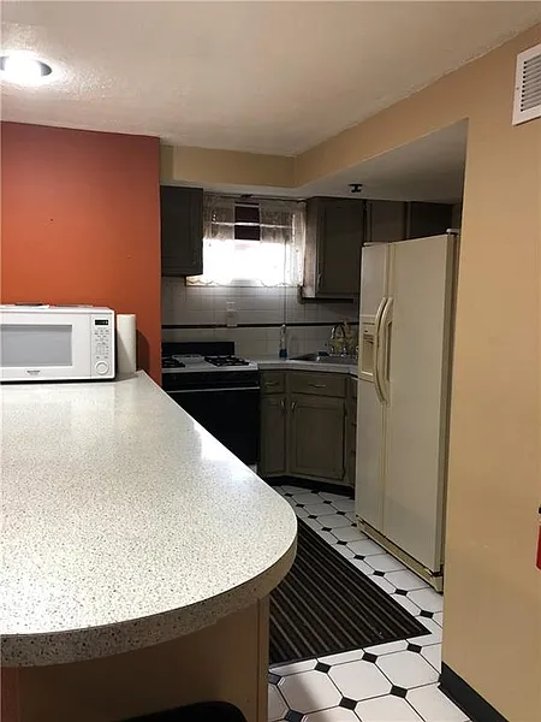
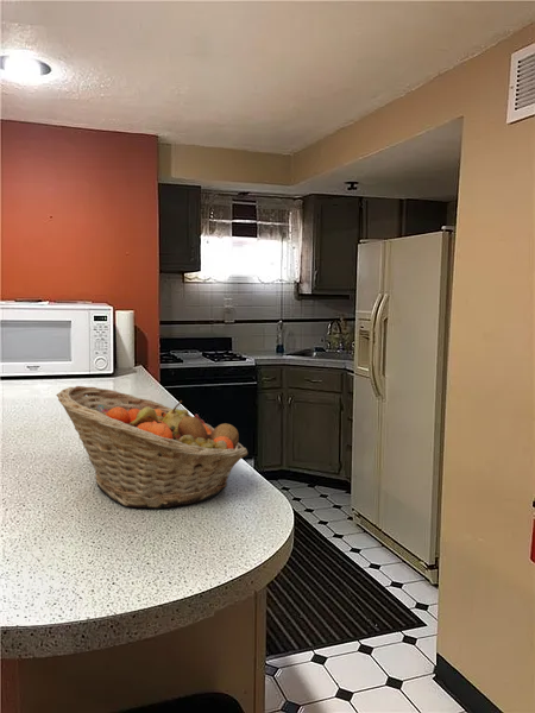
+ fruit basket [55,385,250,510]
